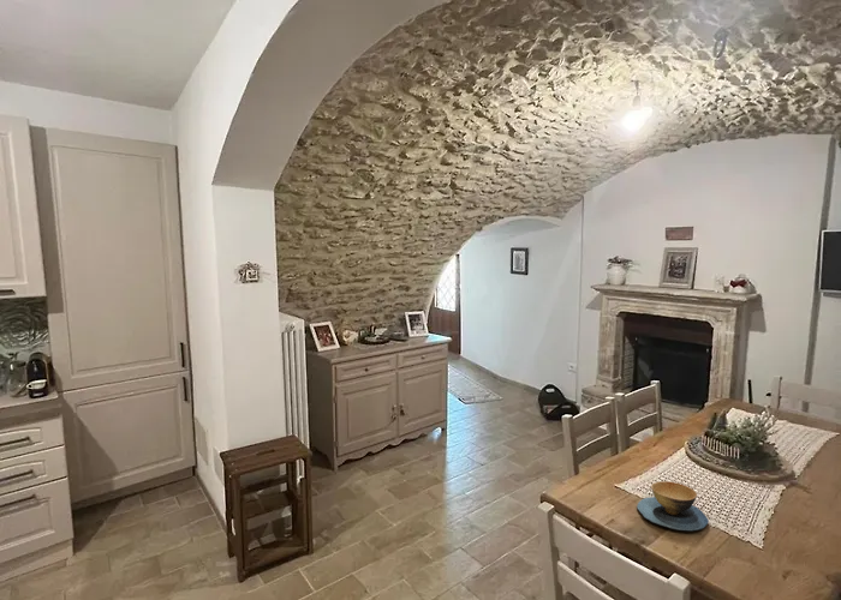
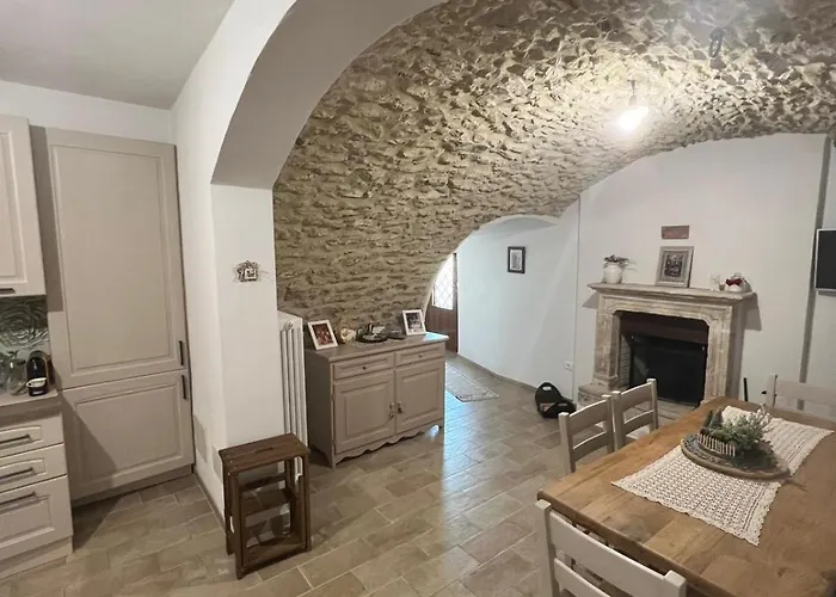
- wooden bowl [636,480,710,532]
